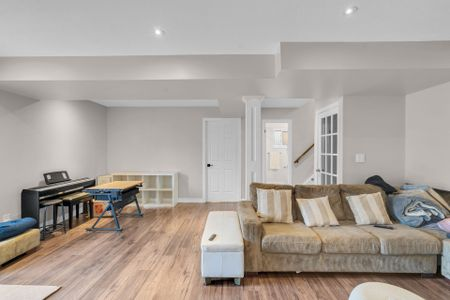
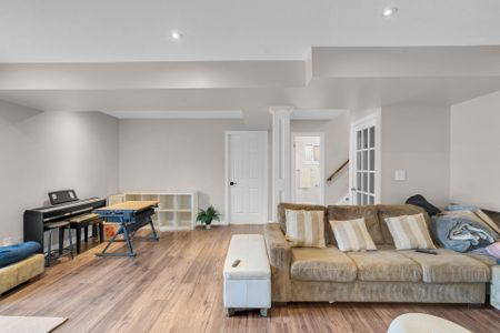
+ potted plant [194,203,224,230]
